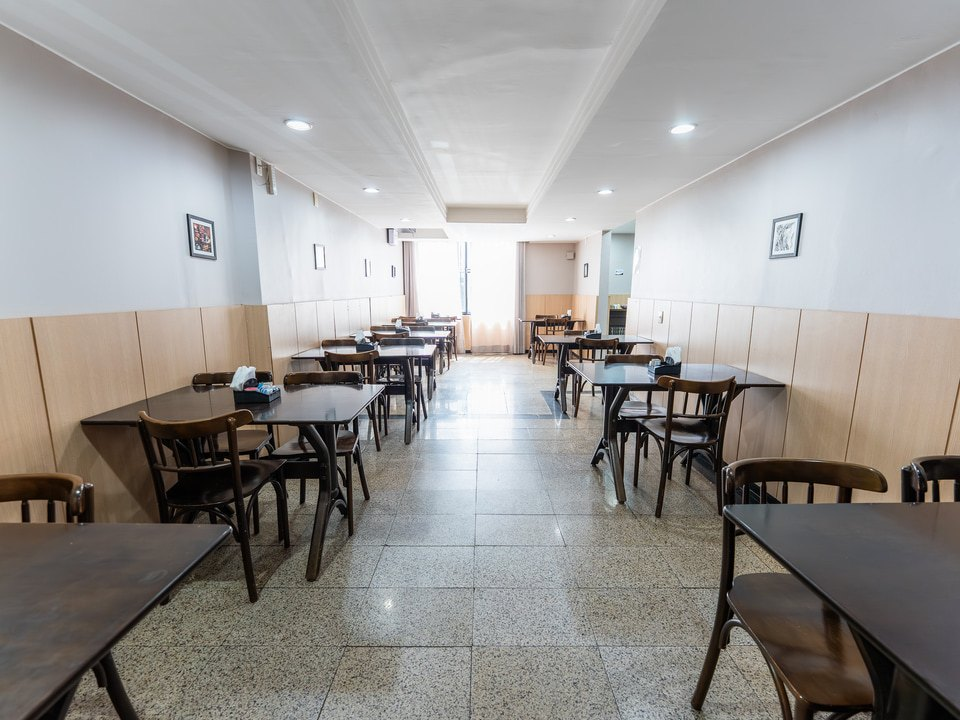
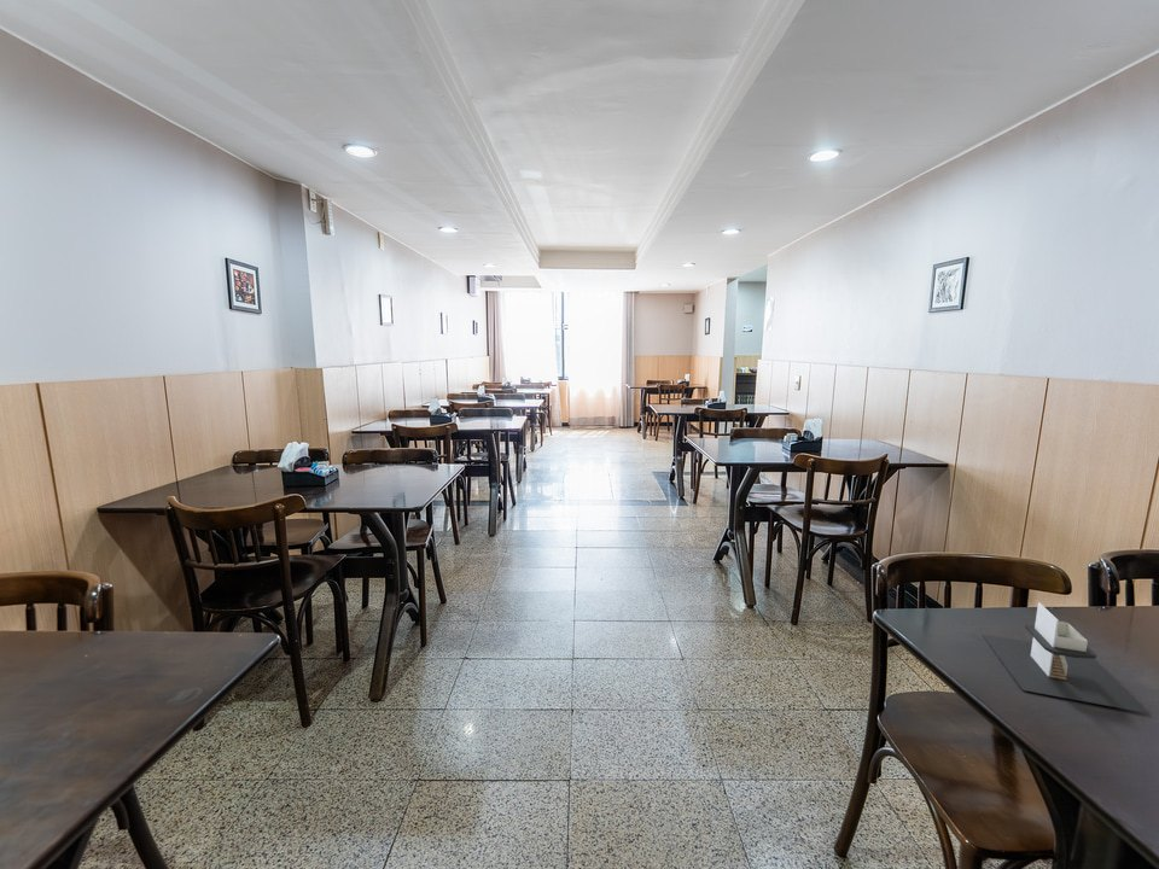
+ napkin holder [982,601,1151,715]
